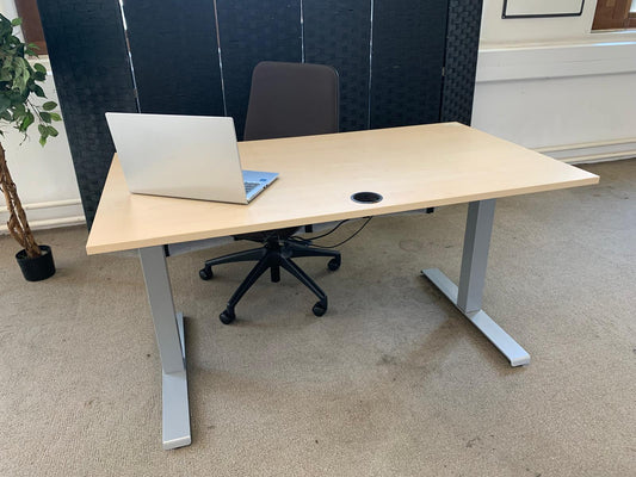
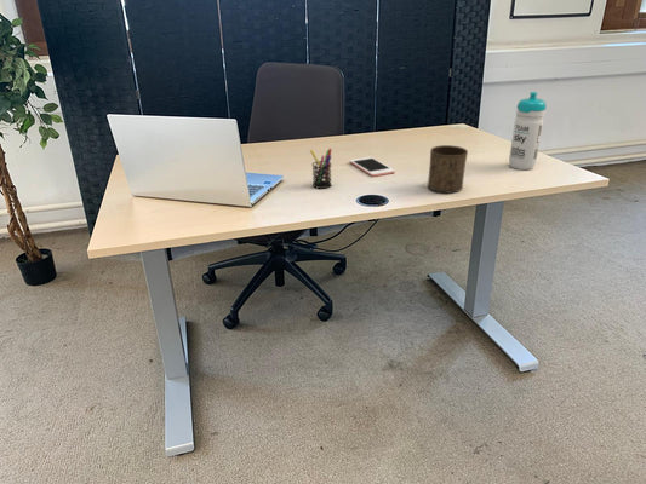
+ water bottle [508,91,548,171]
+ pen holder [309,148,333,190]
+ cup [427,144,469,195]
+ cell phone [349,156,396,178]
